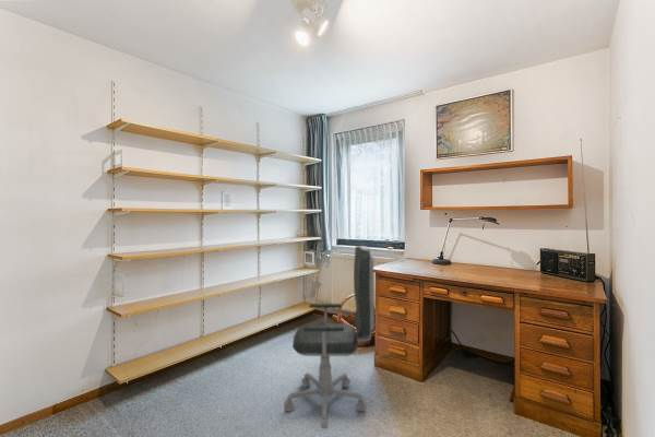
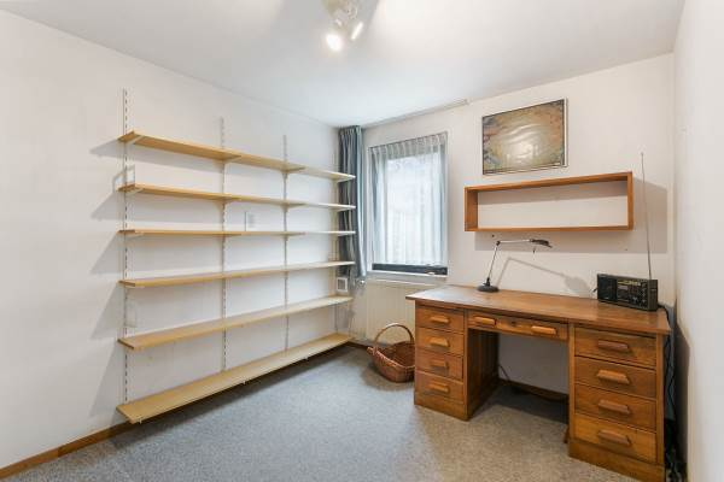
- office chair [283,245,376,429]
